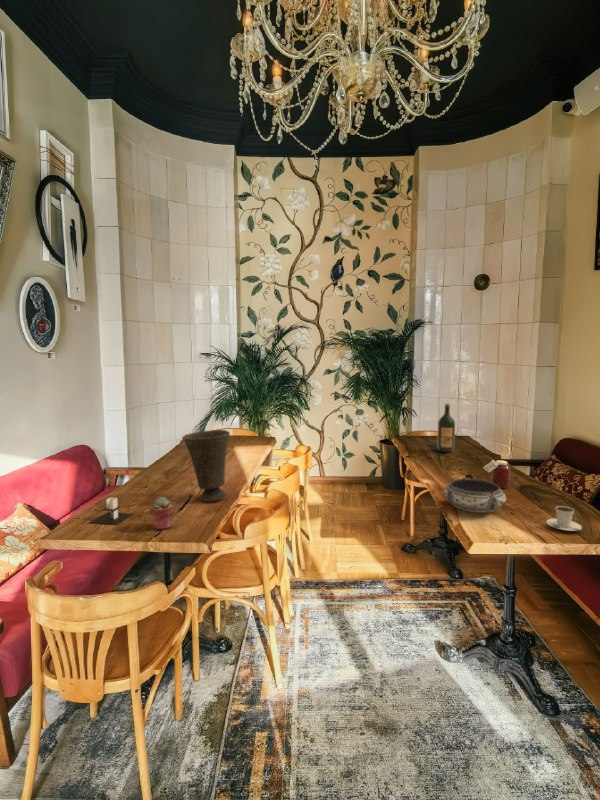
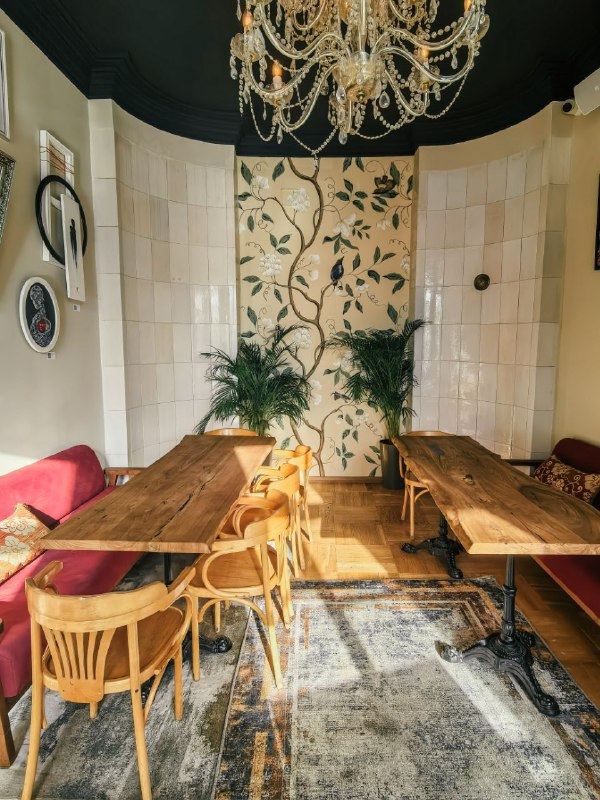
- wine bottle [436,403,456,453]
- jar [482,459,511,489]
- vase [181,429,231,502]
- cappuccino [545,505,583,532]
- potted succulent [149,496,176,531]
- bowl [443,478,507,514]
- architectural model [90,496,134,526]
